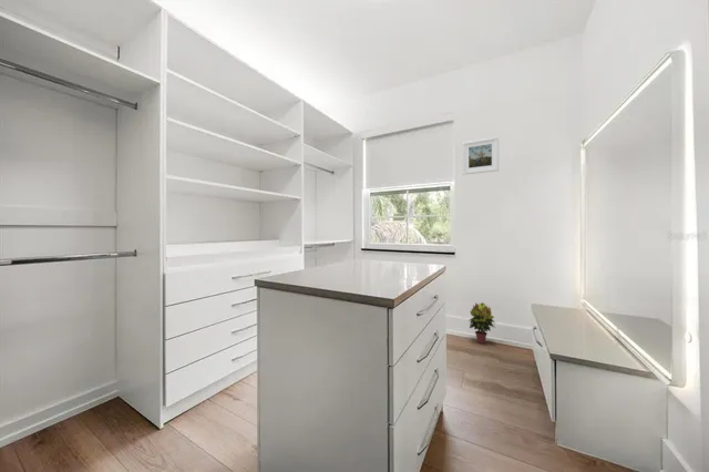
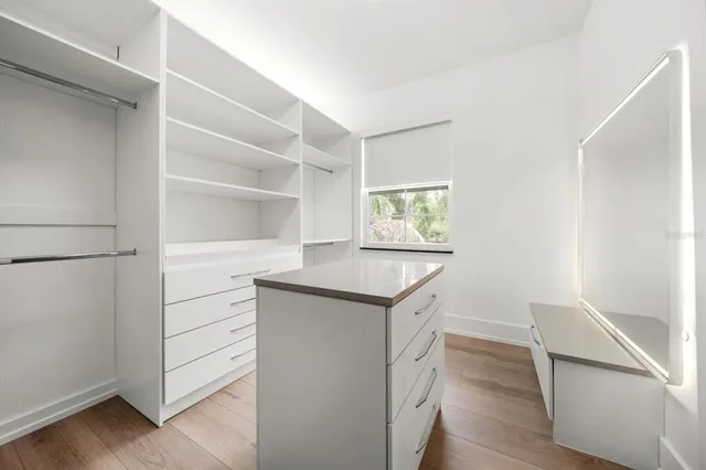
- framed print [461,135,500,176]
- potted plant [467,301,497,345]
